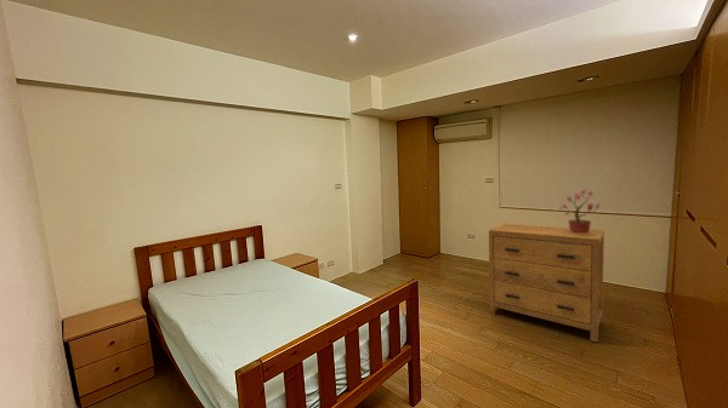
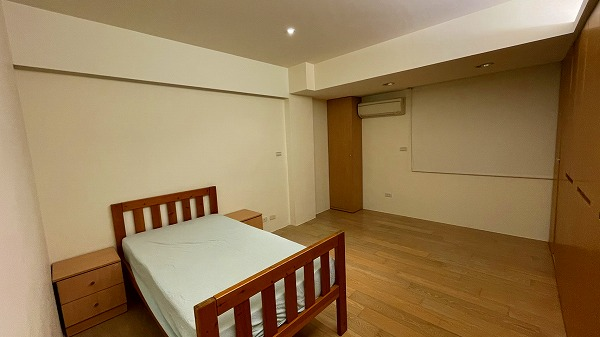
- dresser [488,223,605,343]
- potted plant [558,189,602,234]
